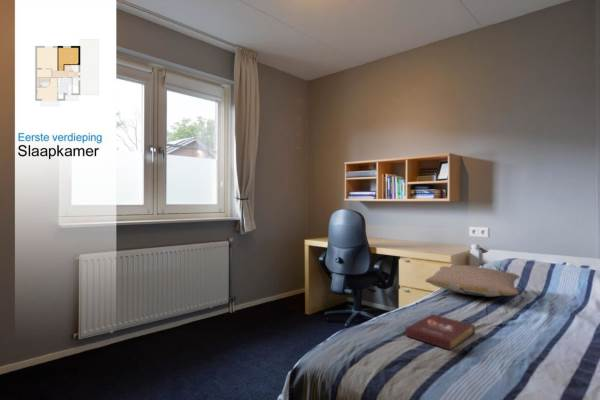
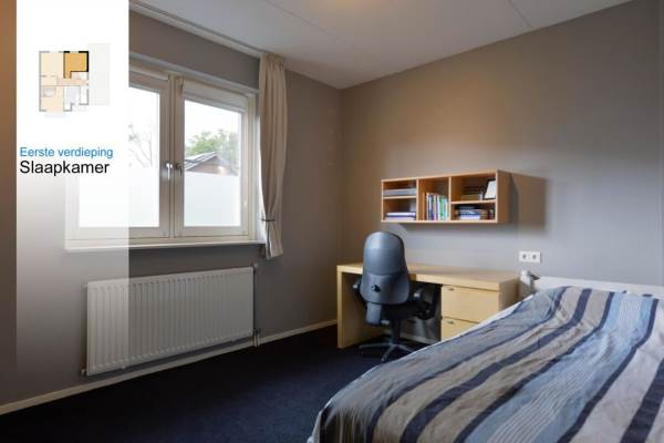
- pillow [424,264,520,298]
- book [405,313,476,351]
